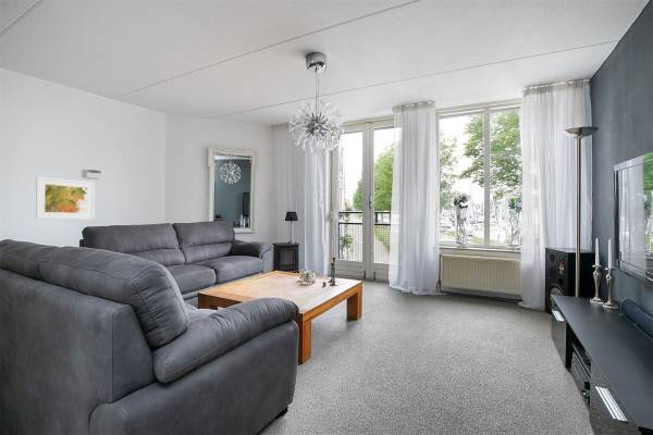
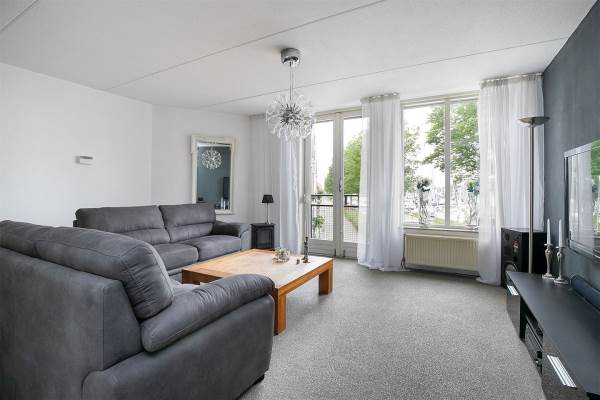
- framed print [35,176,96,221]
